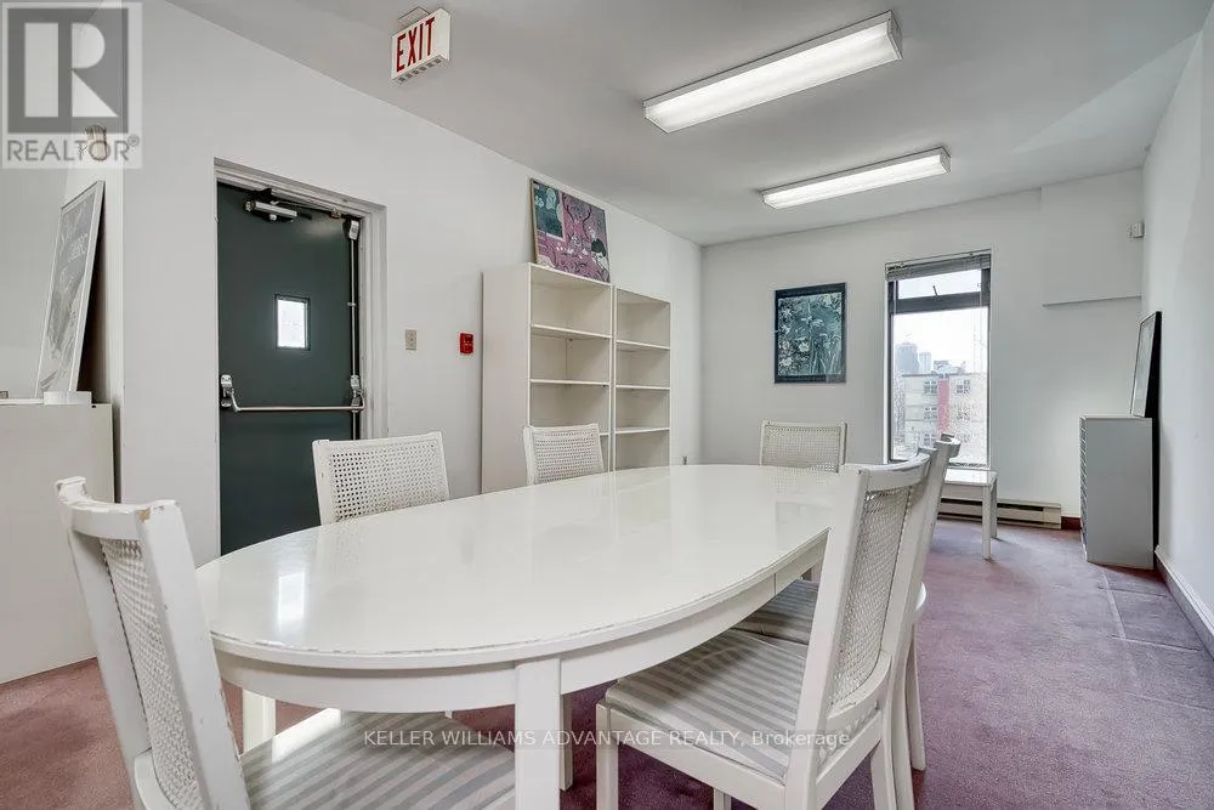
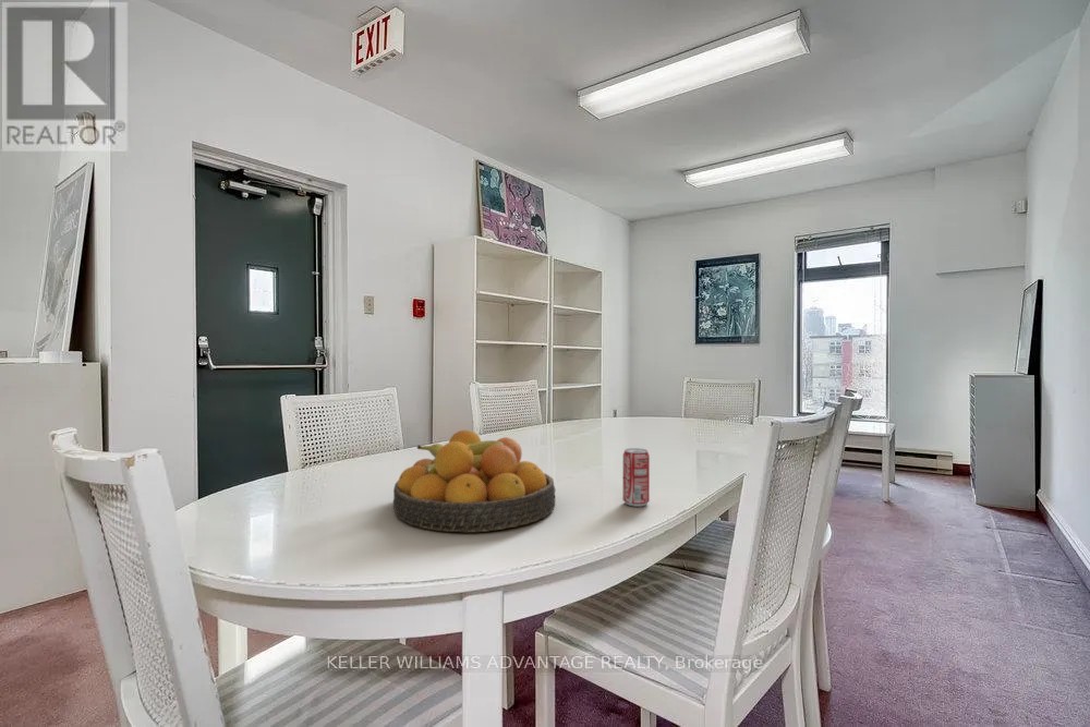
+ beverage can [622,447,651,508]
+ fruit bowl [392,429,556,533]
